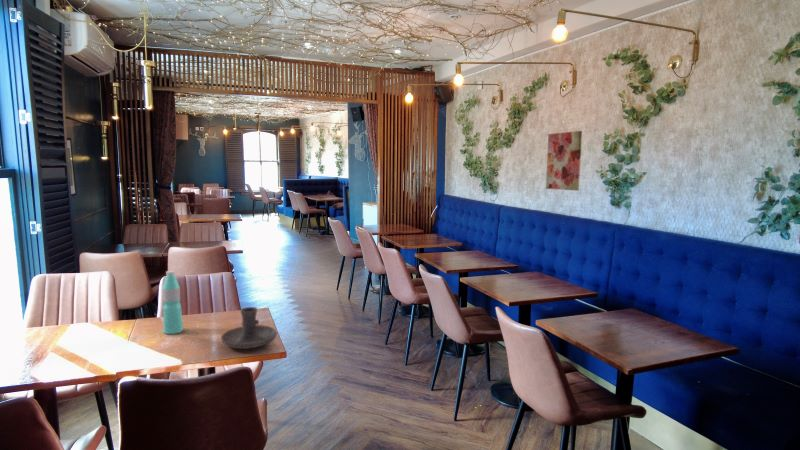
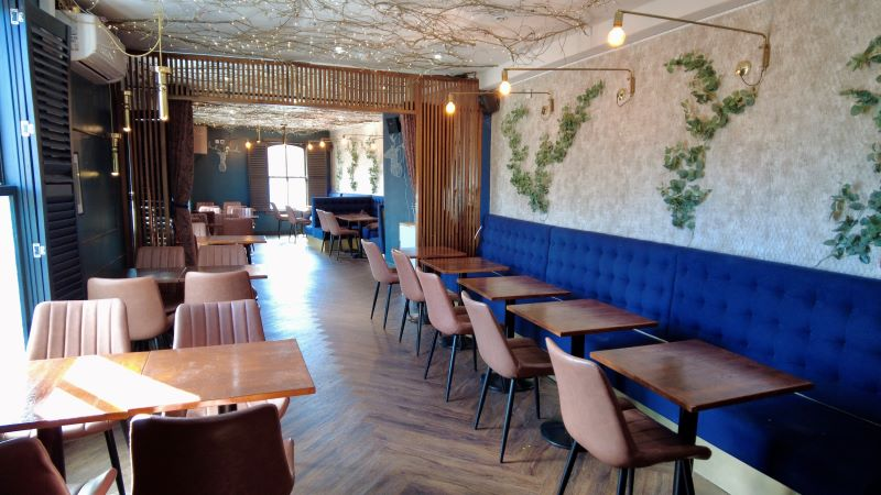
- water bottle [162,270,184,335]
- candle holder [220,306,278,350]
- wall art [545,130,583,192]
